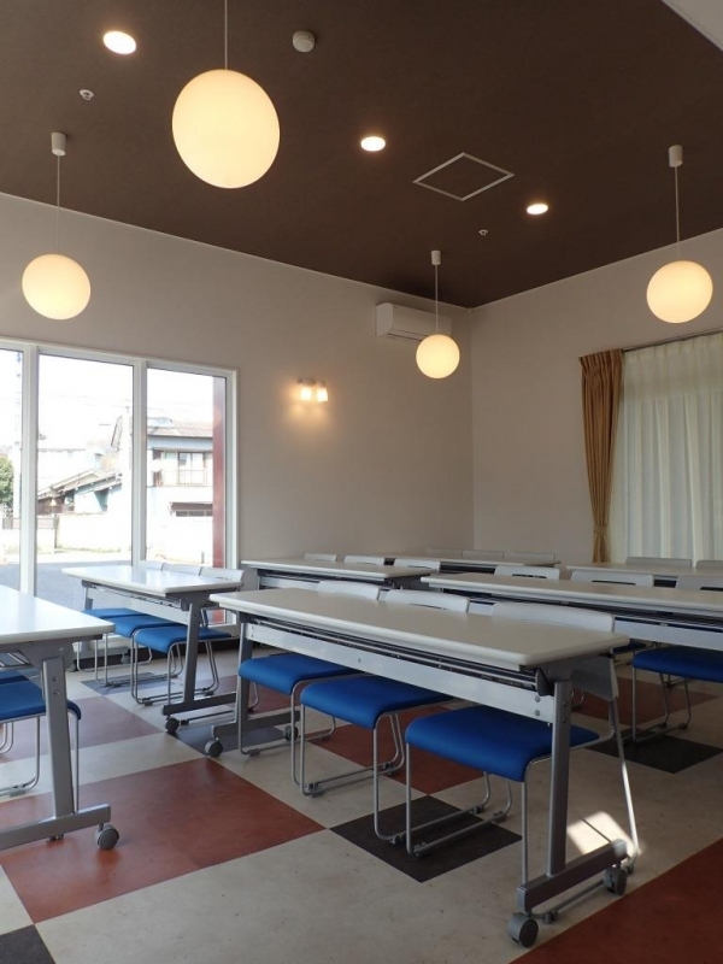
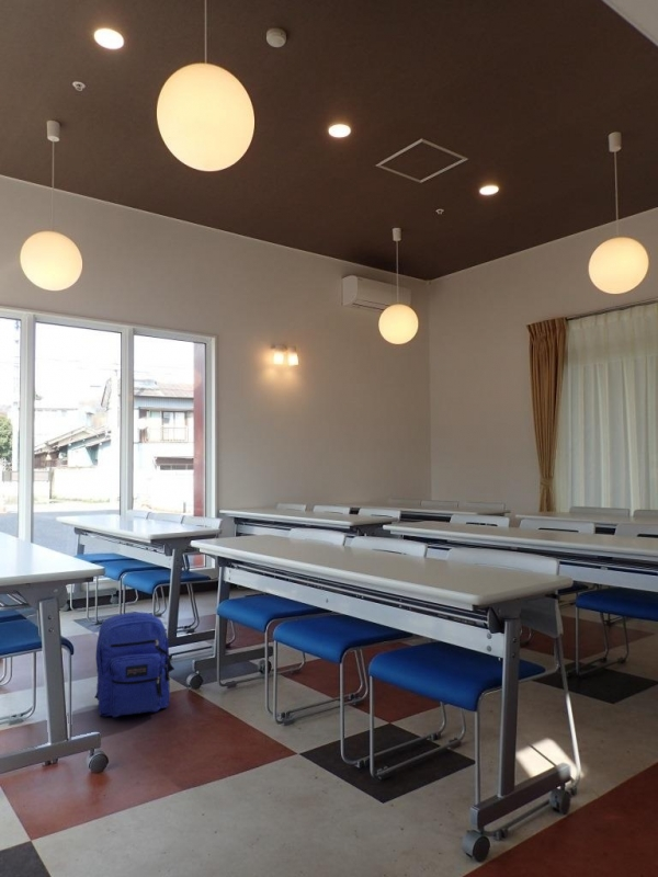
+ backpack [93,612,175,718]
